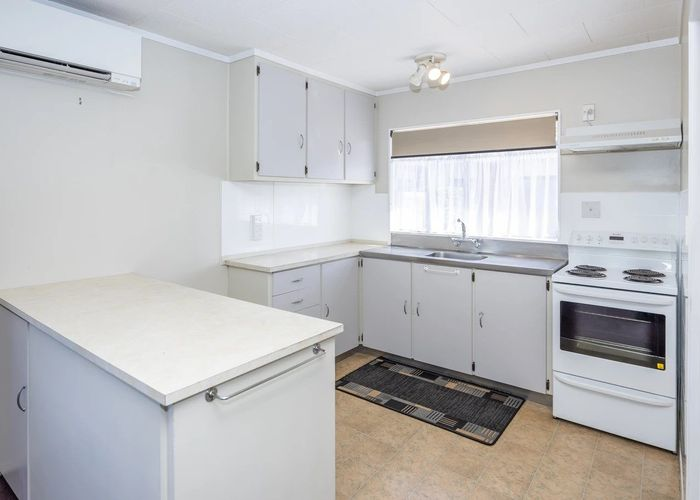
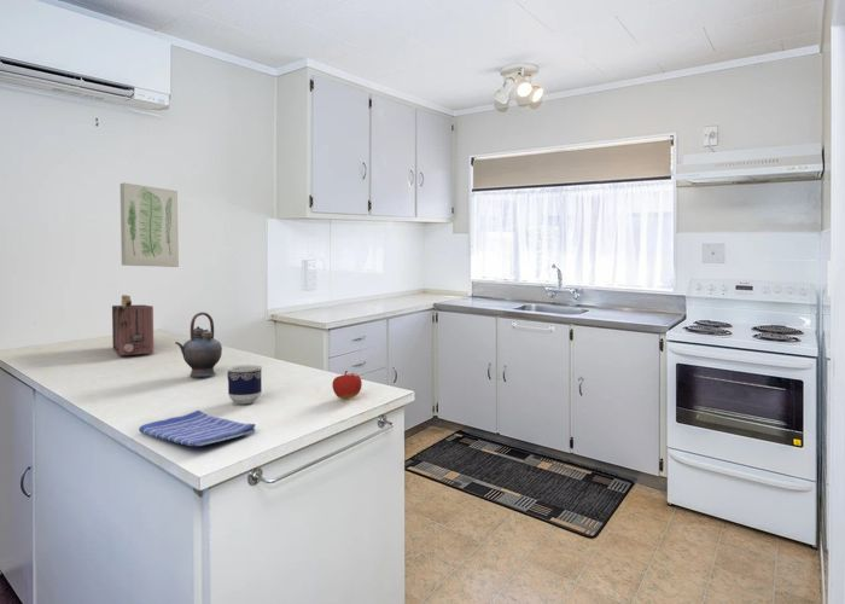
+ teapot [174,312,223,378]
+ toaster [111,294,155,356]
+ fruit [331,370,363,400]
+ wall art [120,181,180,268]
+ cup [226,364,263,405]
+ dish towel [138,410,257,447]
